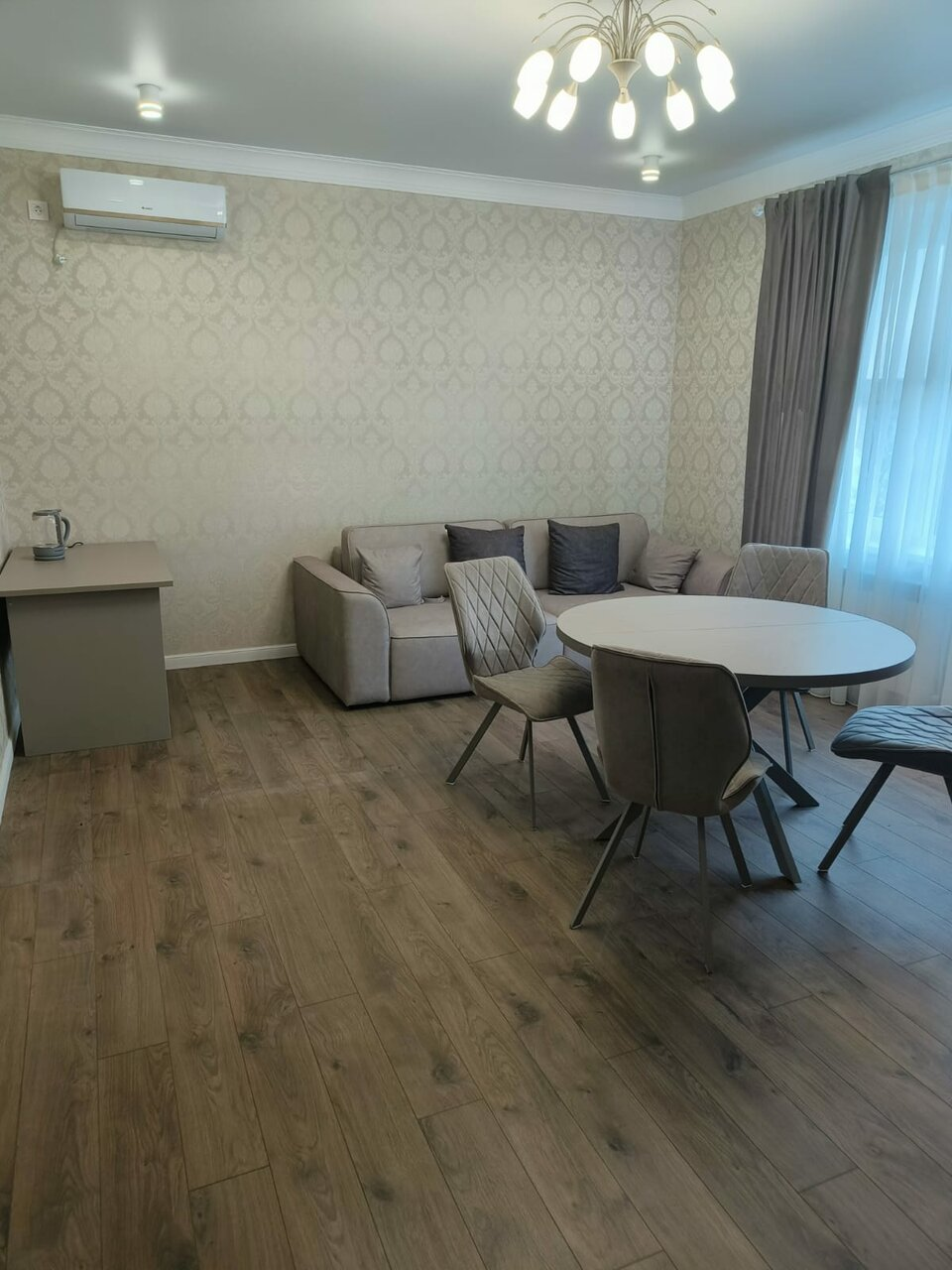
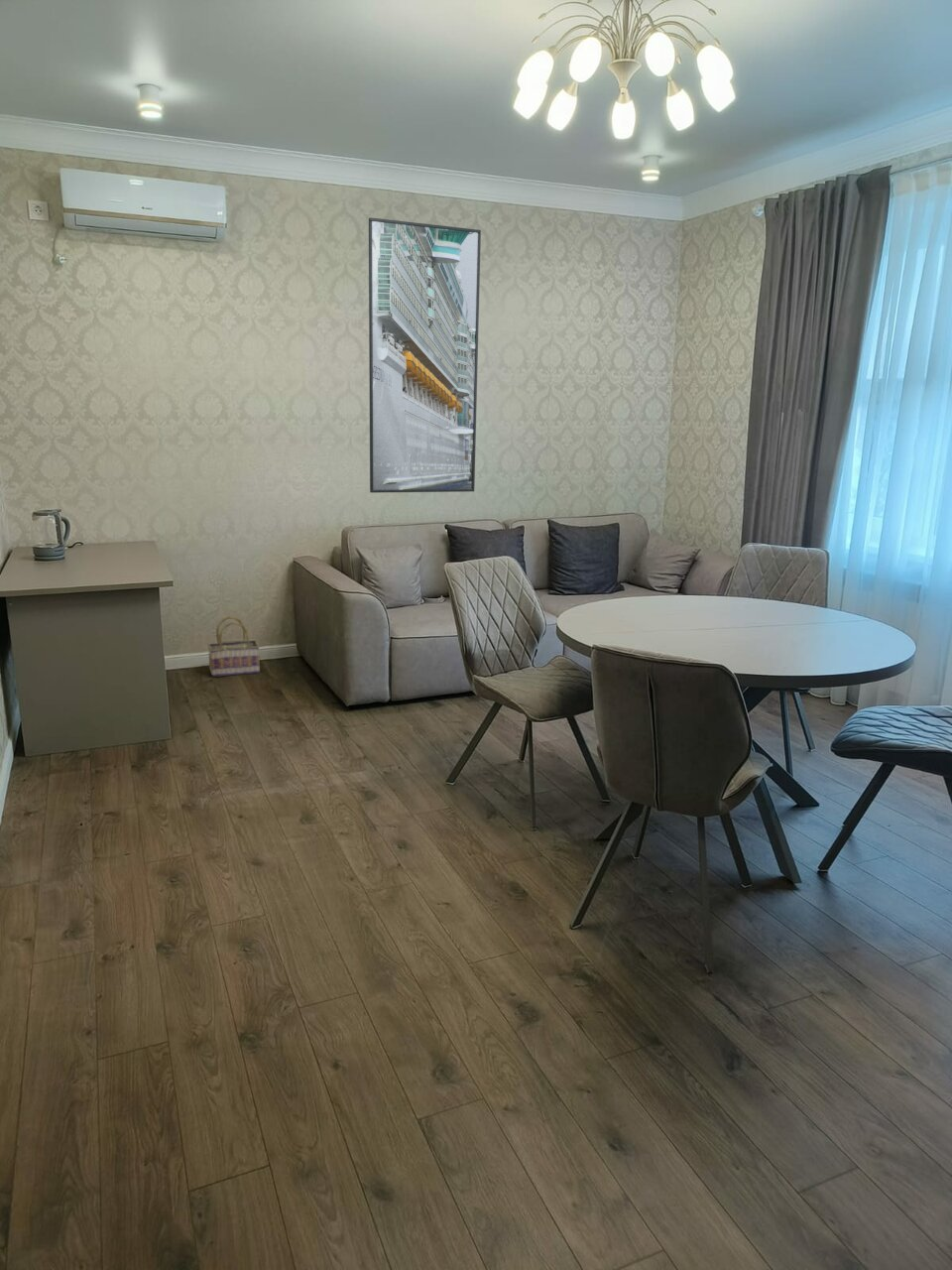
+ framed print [368,216,482,494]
+ basket [206,615,261,678]
